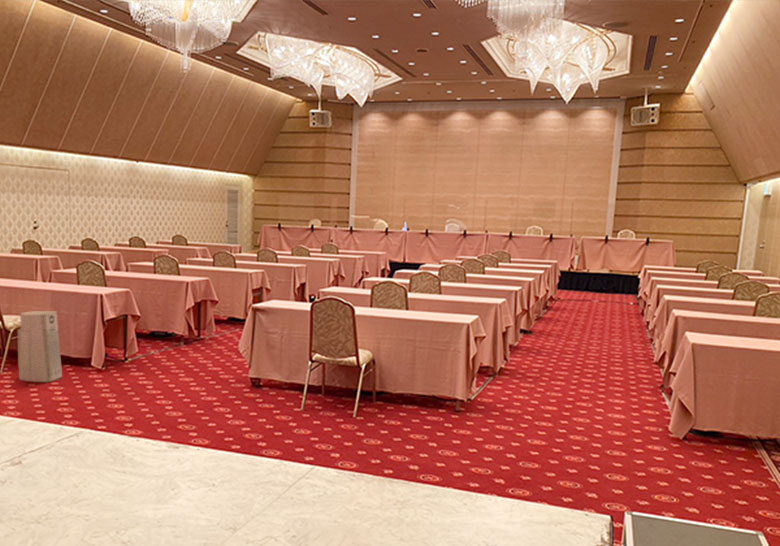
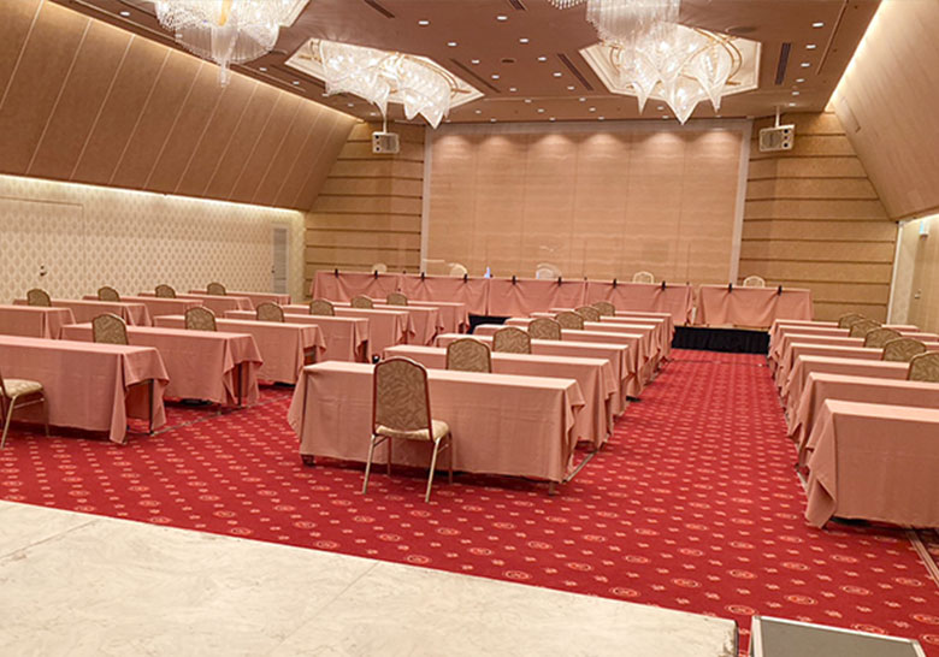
- air purifier [17,310,63,383]
